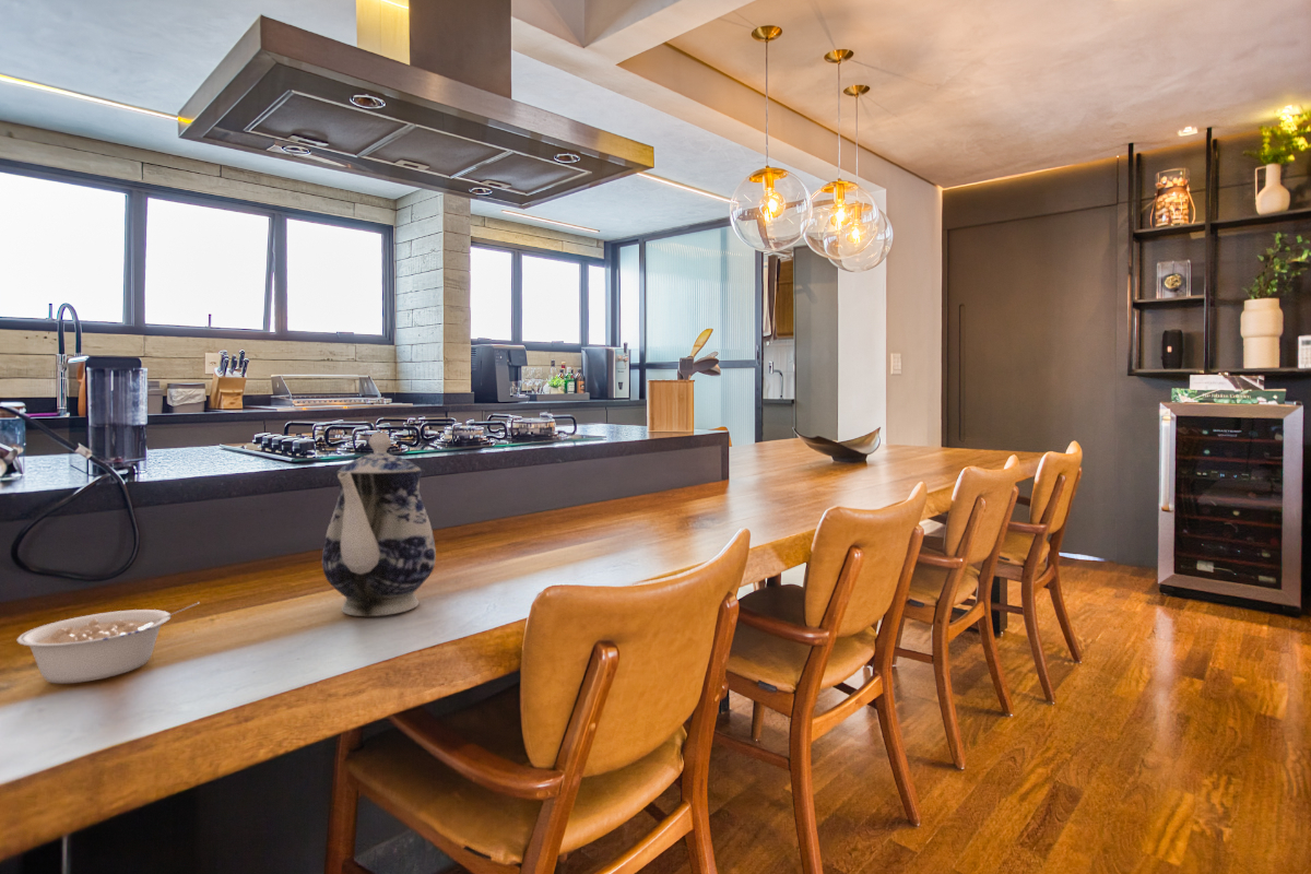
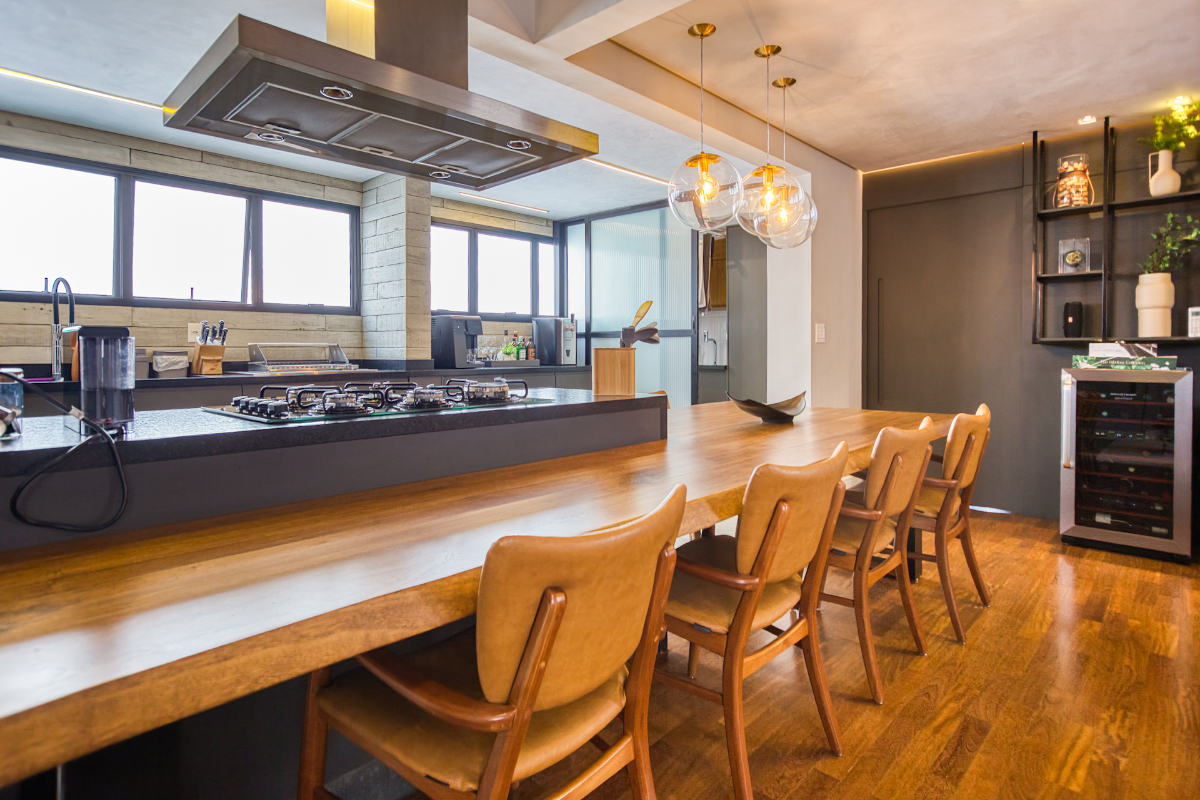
- legume [15,601,200,685]
- teapot [321,432,437,617]
